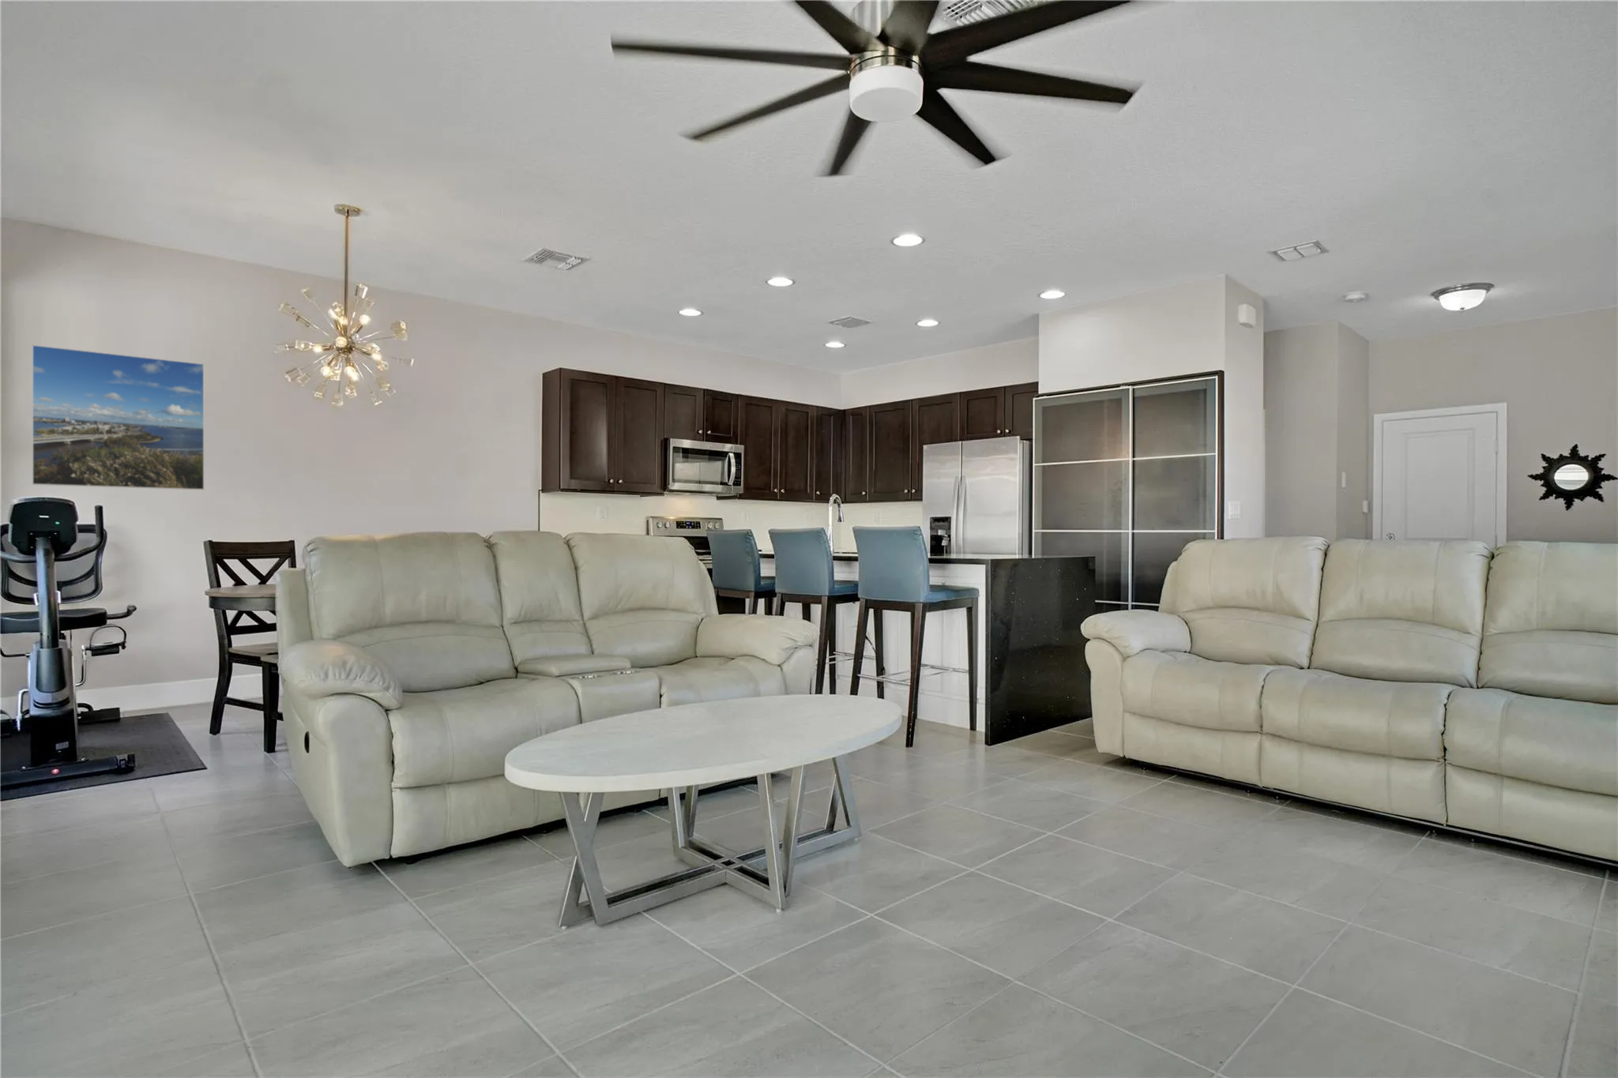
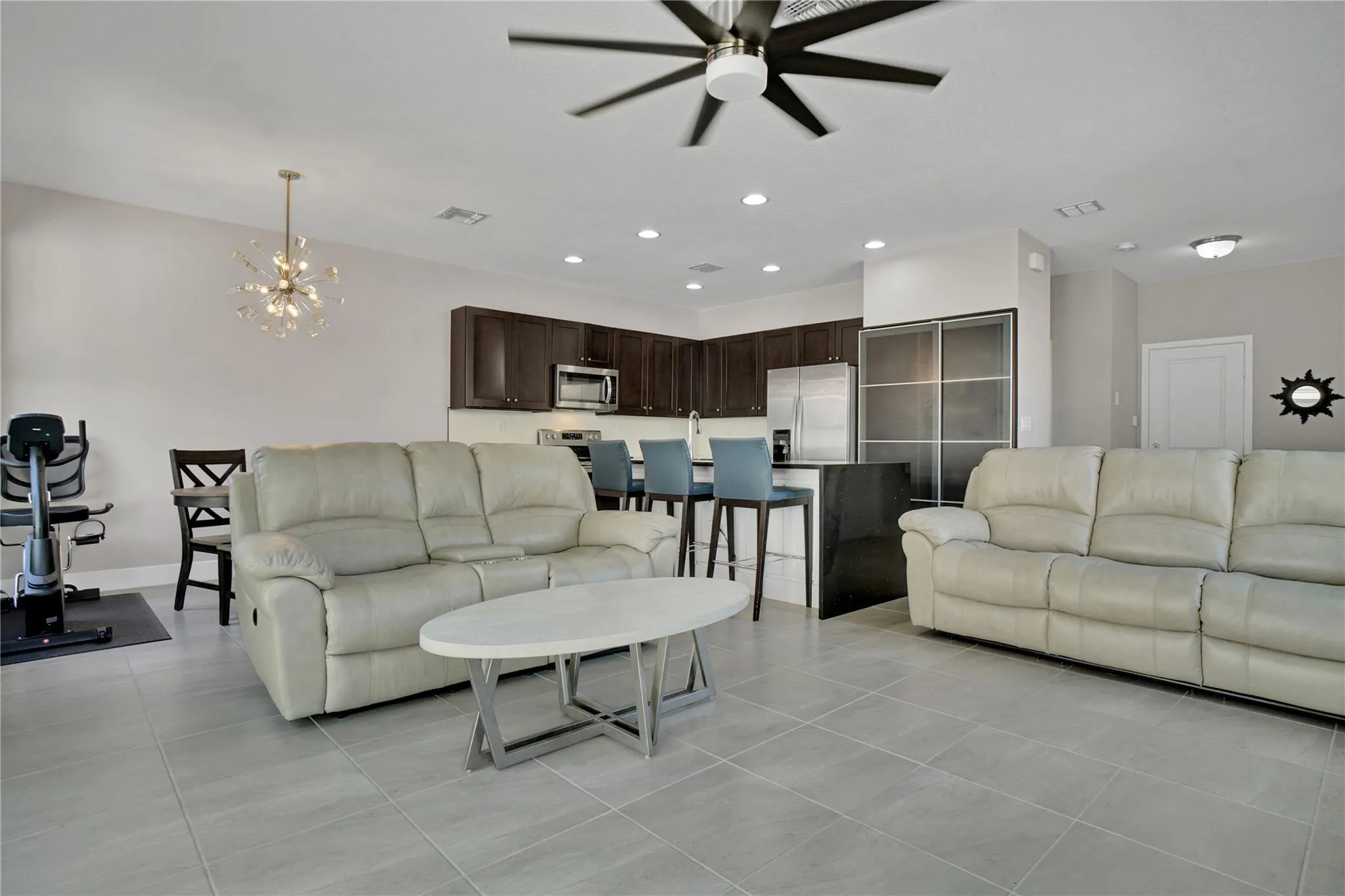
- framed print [31,344,206,491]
